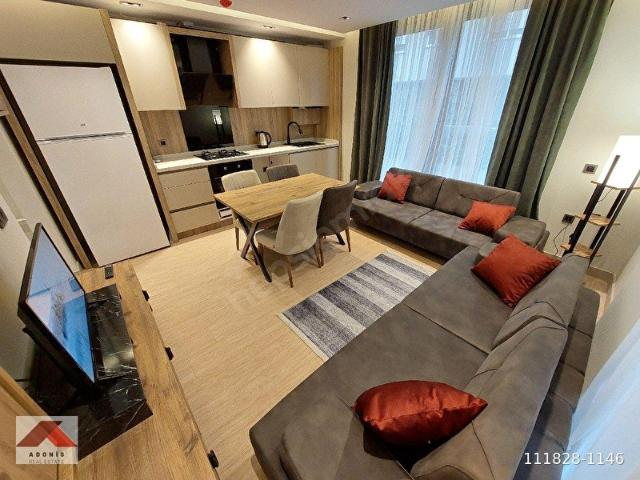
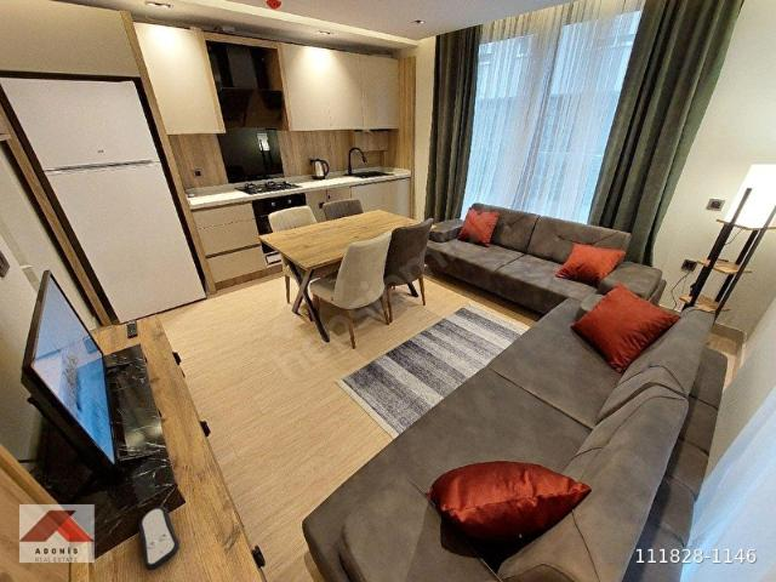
+ remote control [138,506,181,572]
